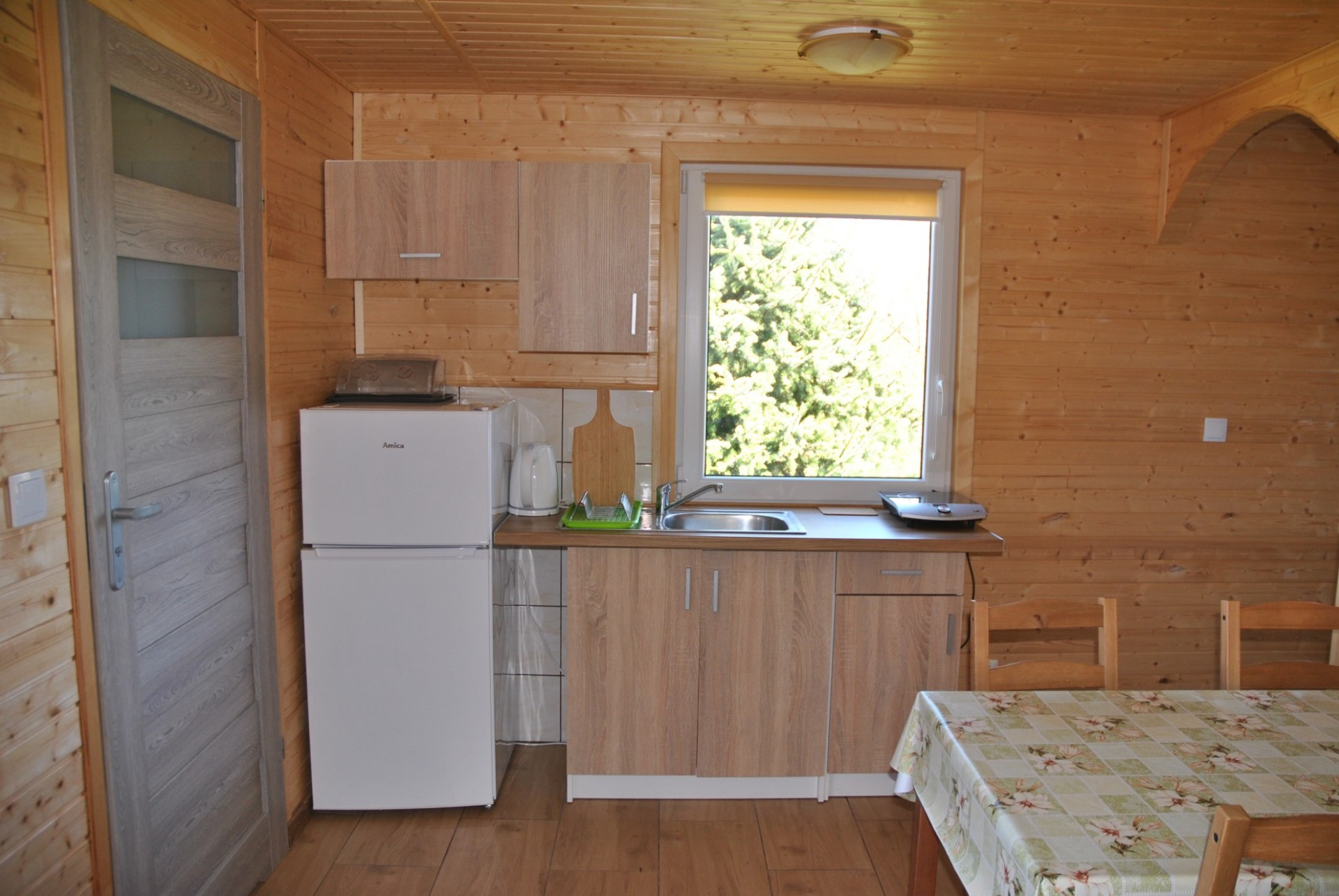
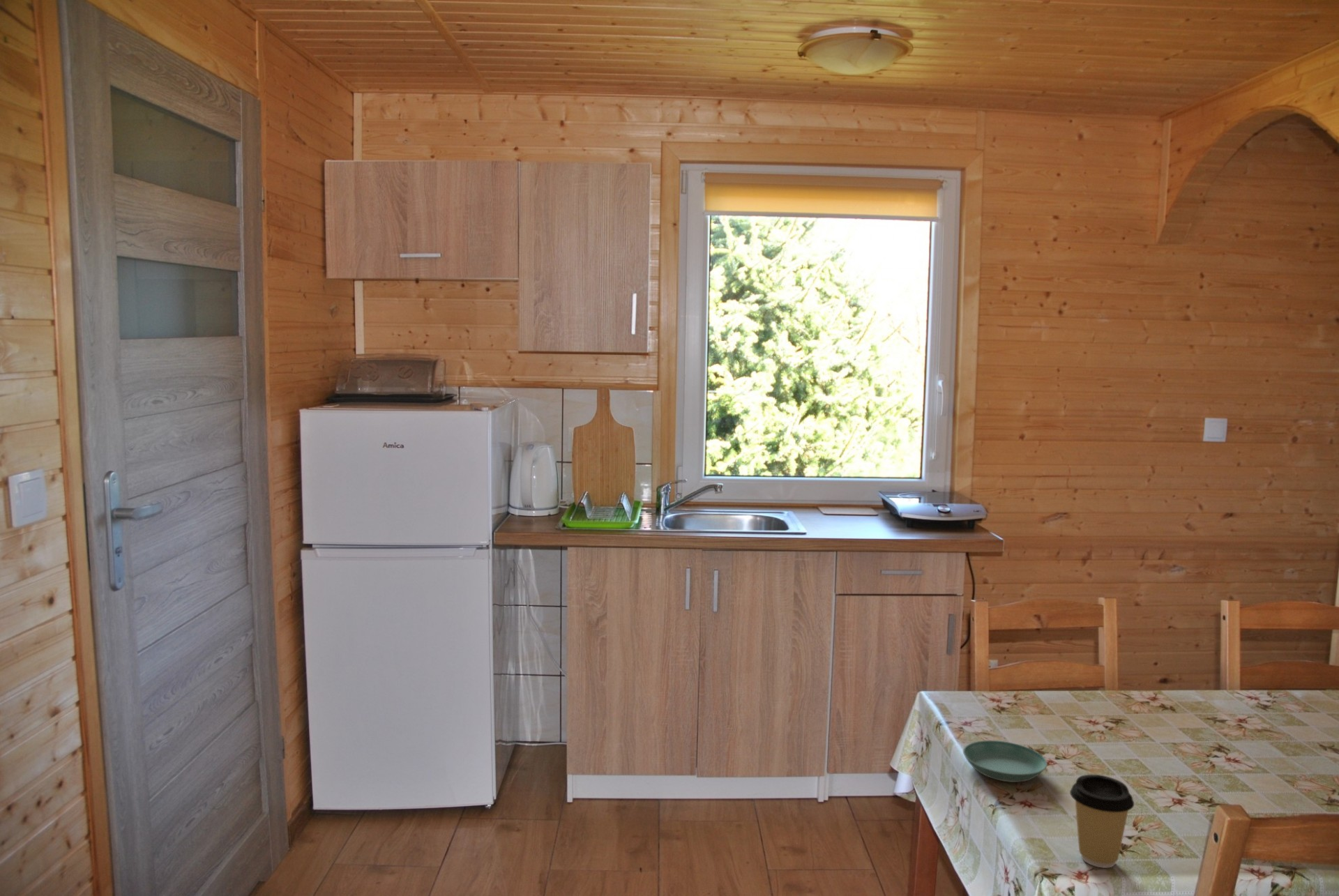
+ coffee cup [1069,774,1135,869]
+ saucer [962,740,1048,783]
